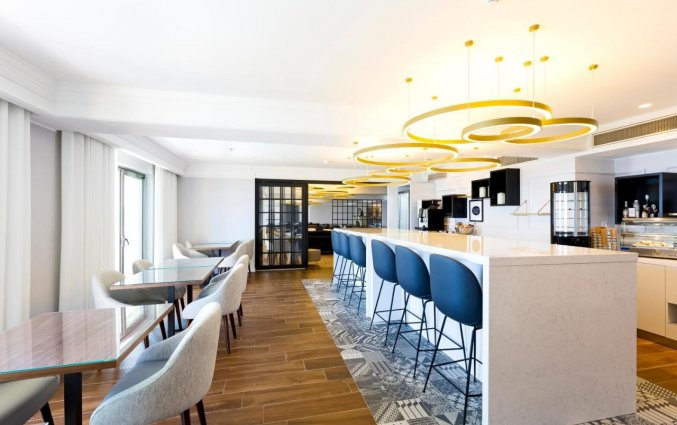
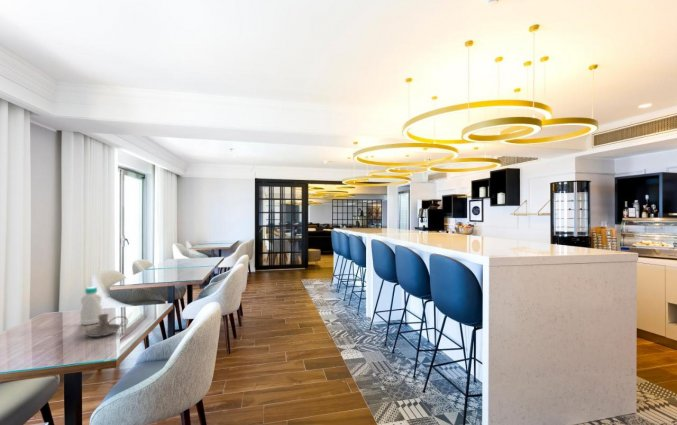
+ candle holder [84,313,129,338]
+ bottle [79,286,103,326]
